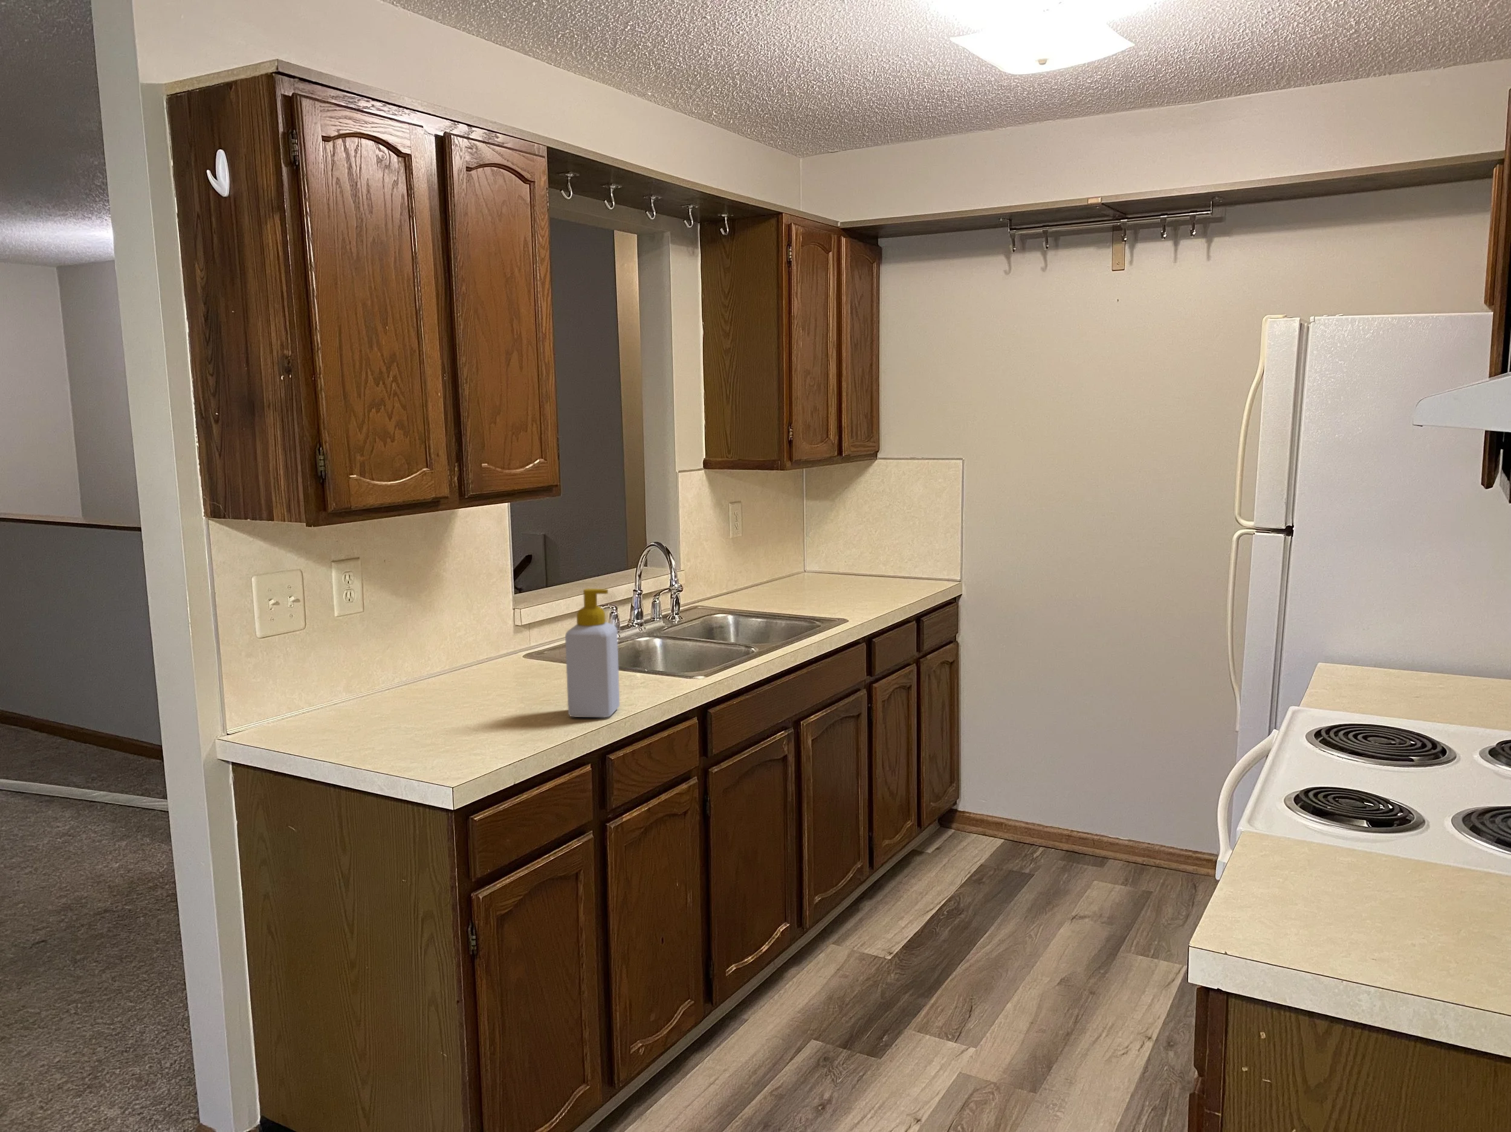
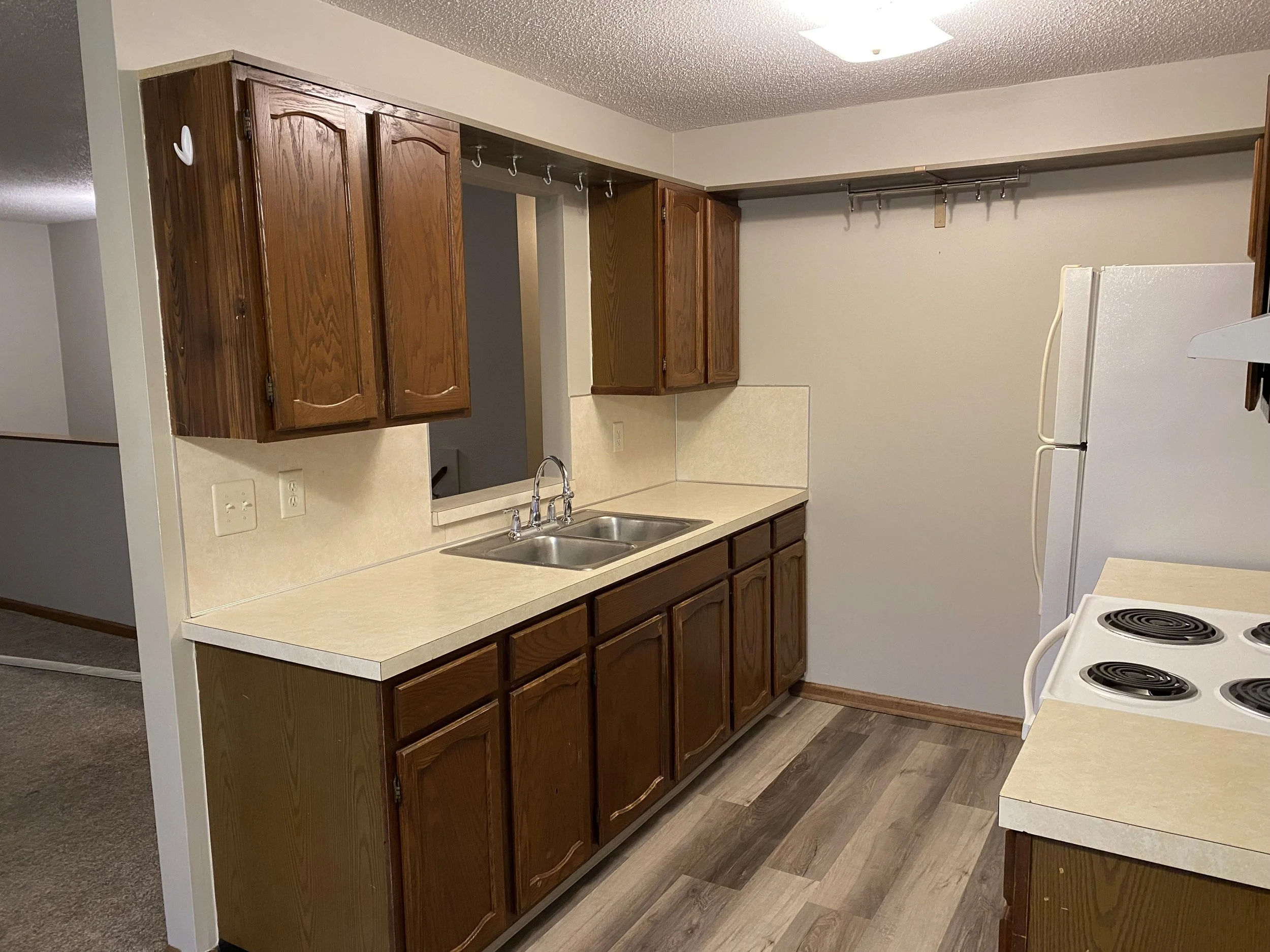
- soap bottle [564,589,620,718]
